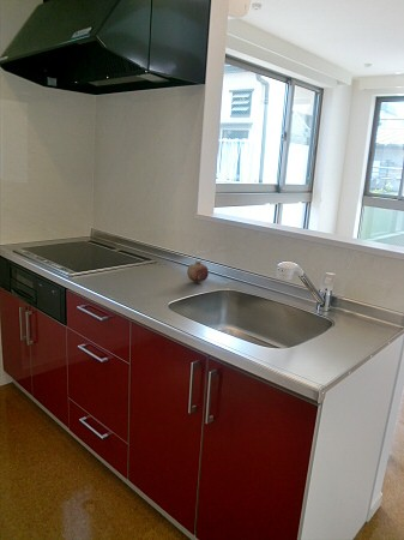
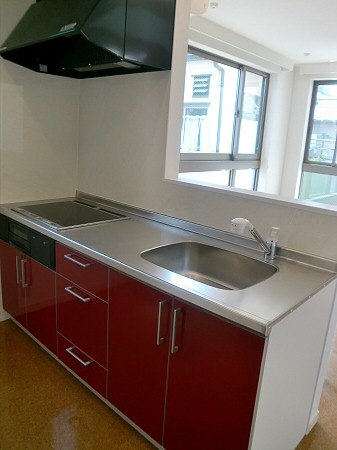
- fruit [186,260,210,283]
